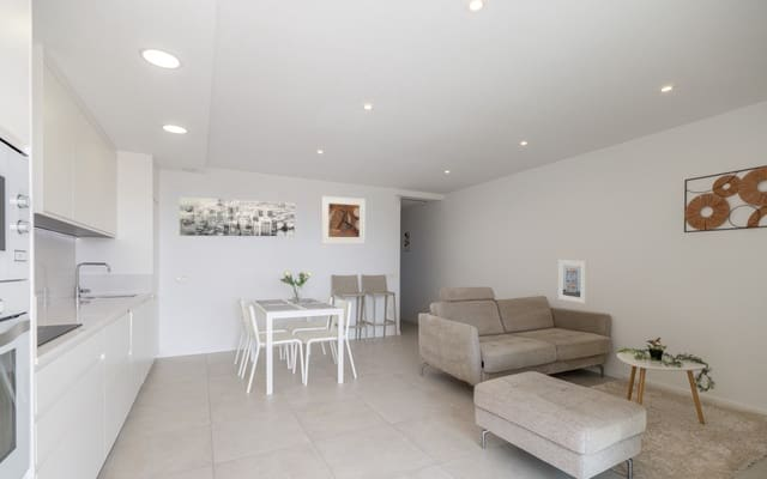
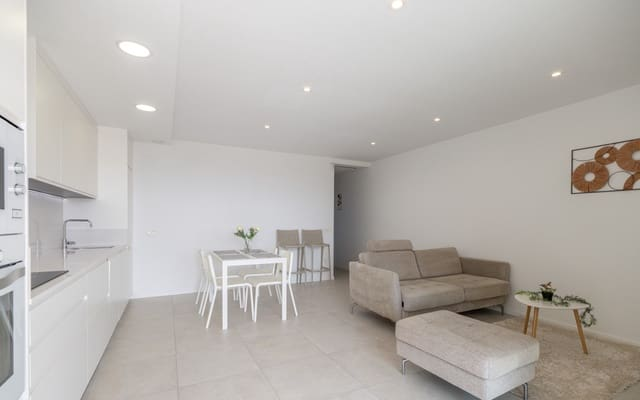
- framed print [320,195,367,245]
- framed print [557,259,587,304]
- wall art [179,196,296,237]
